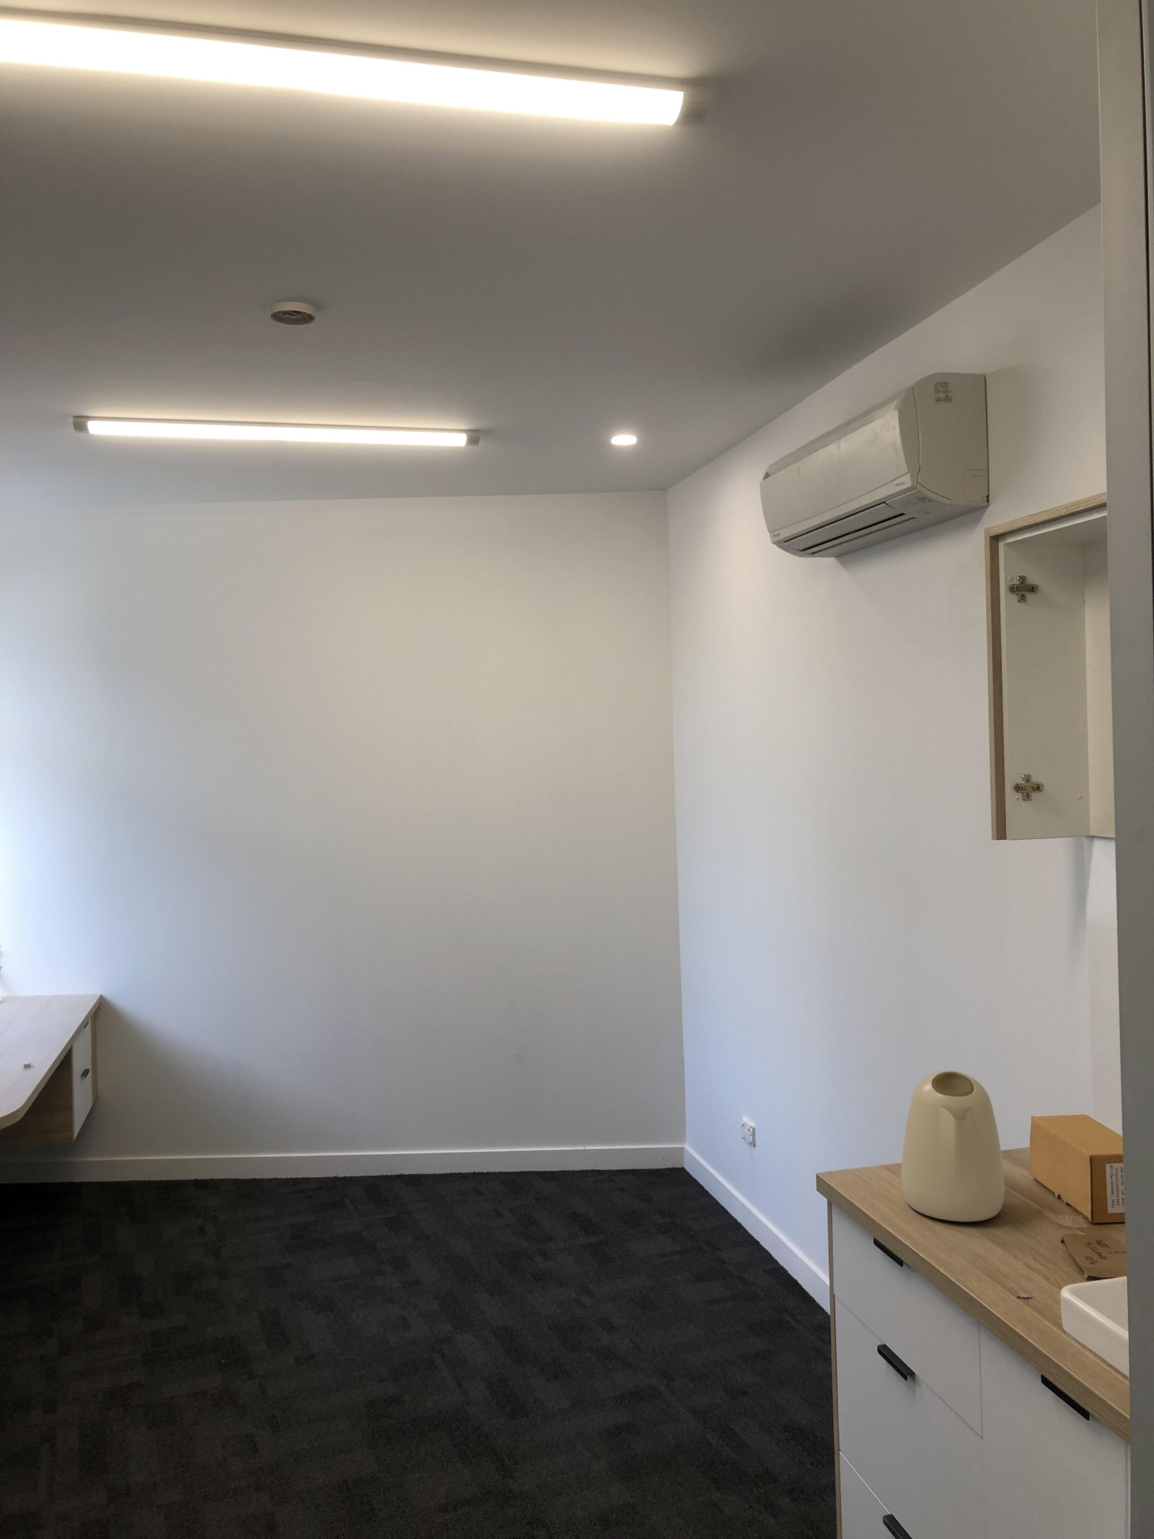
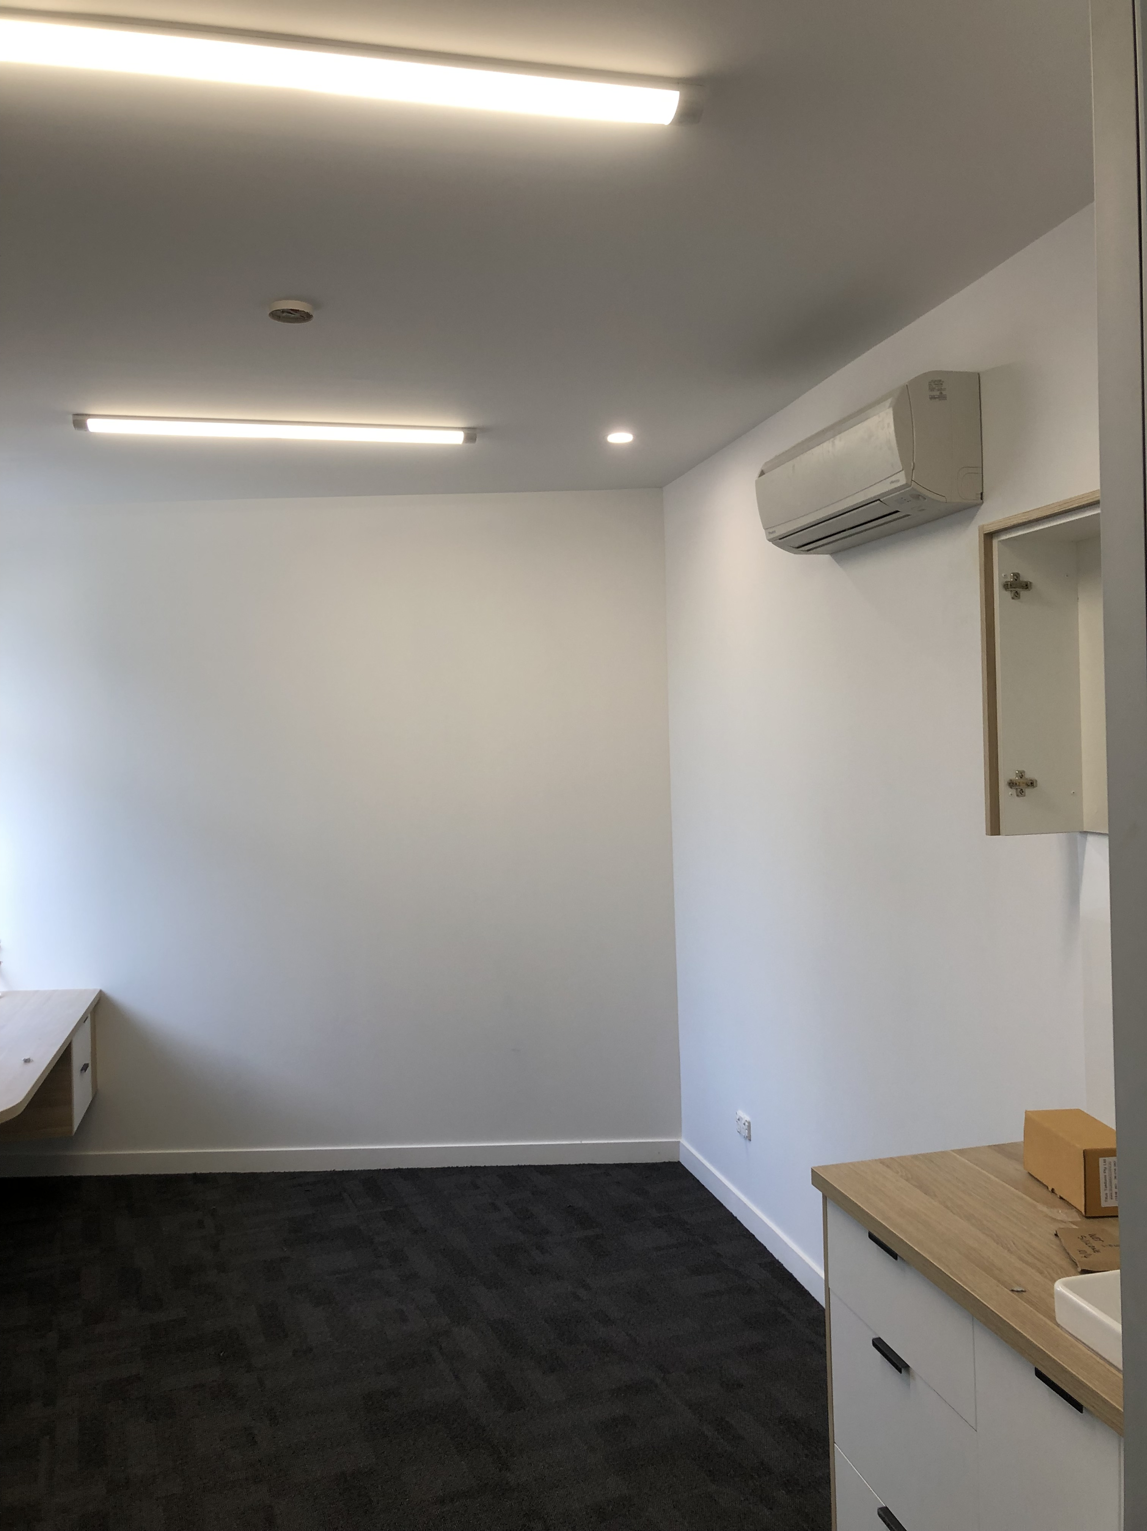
- kettle [901,1070,1005,1223]
